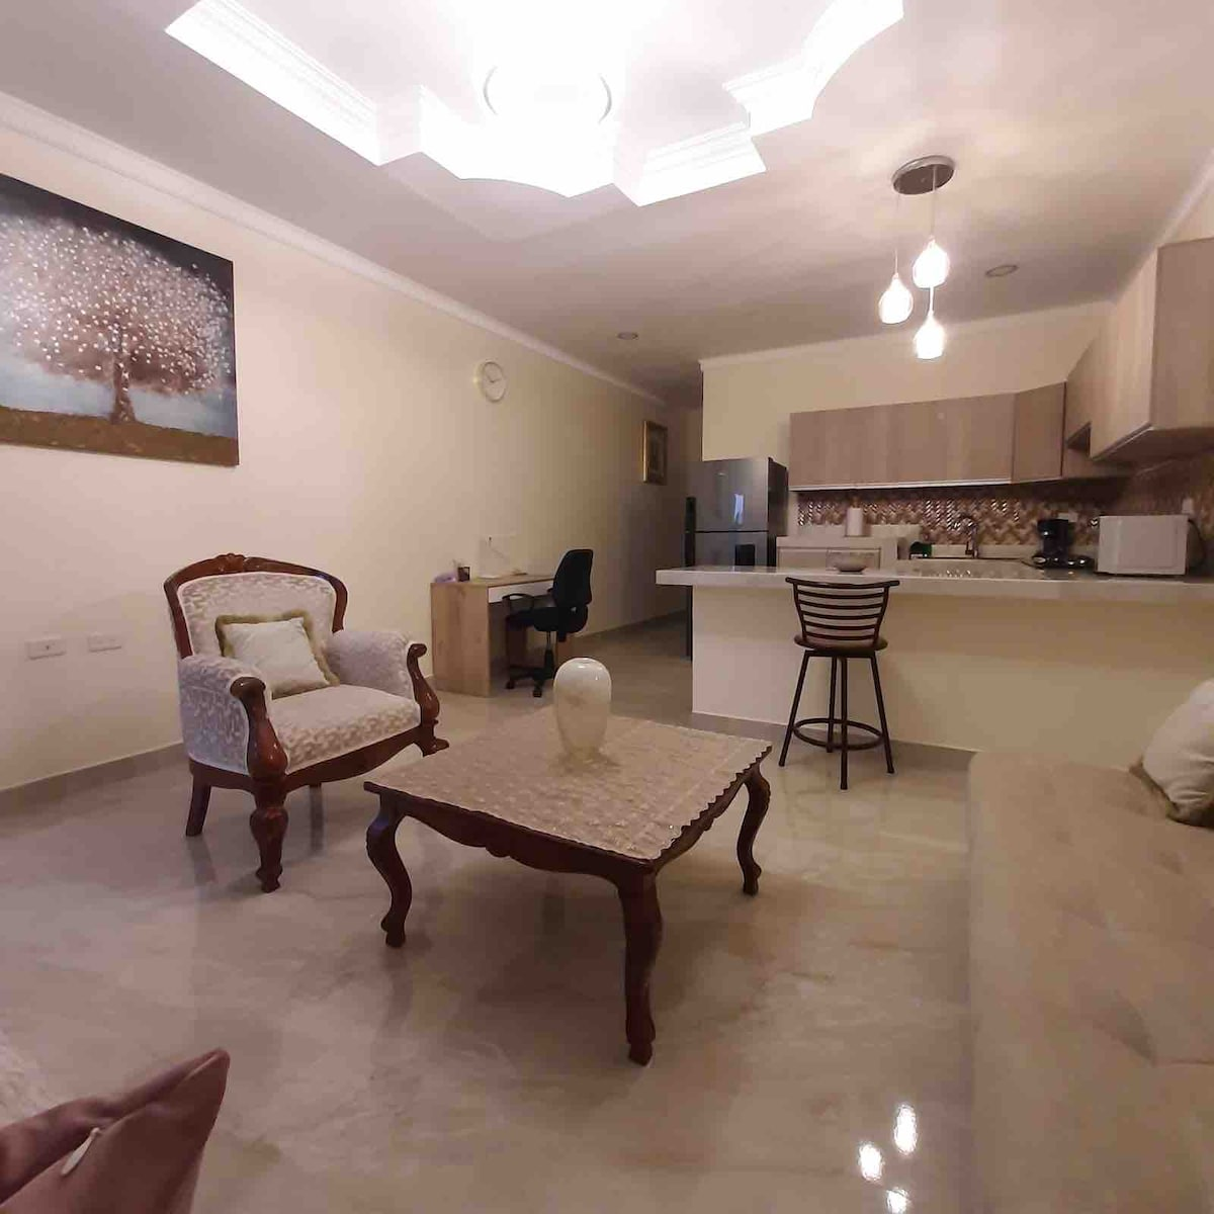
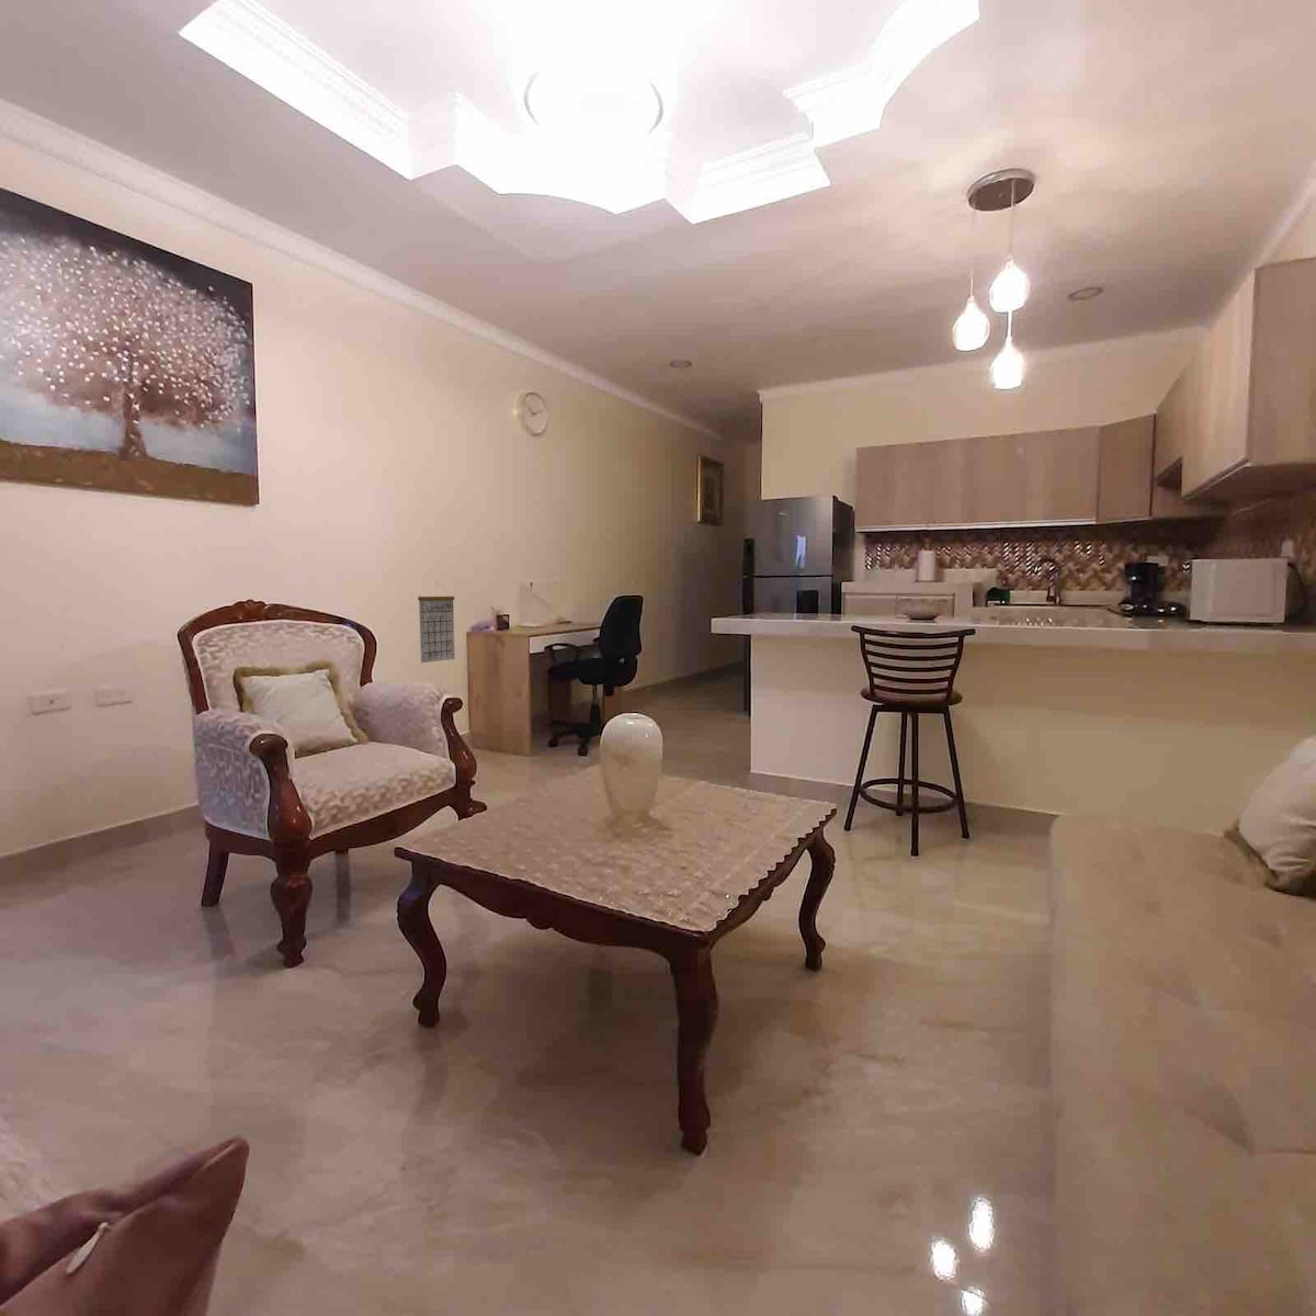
+ calendar [417,582,457,664]
